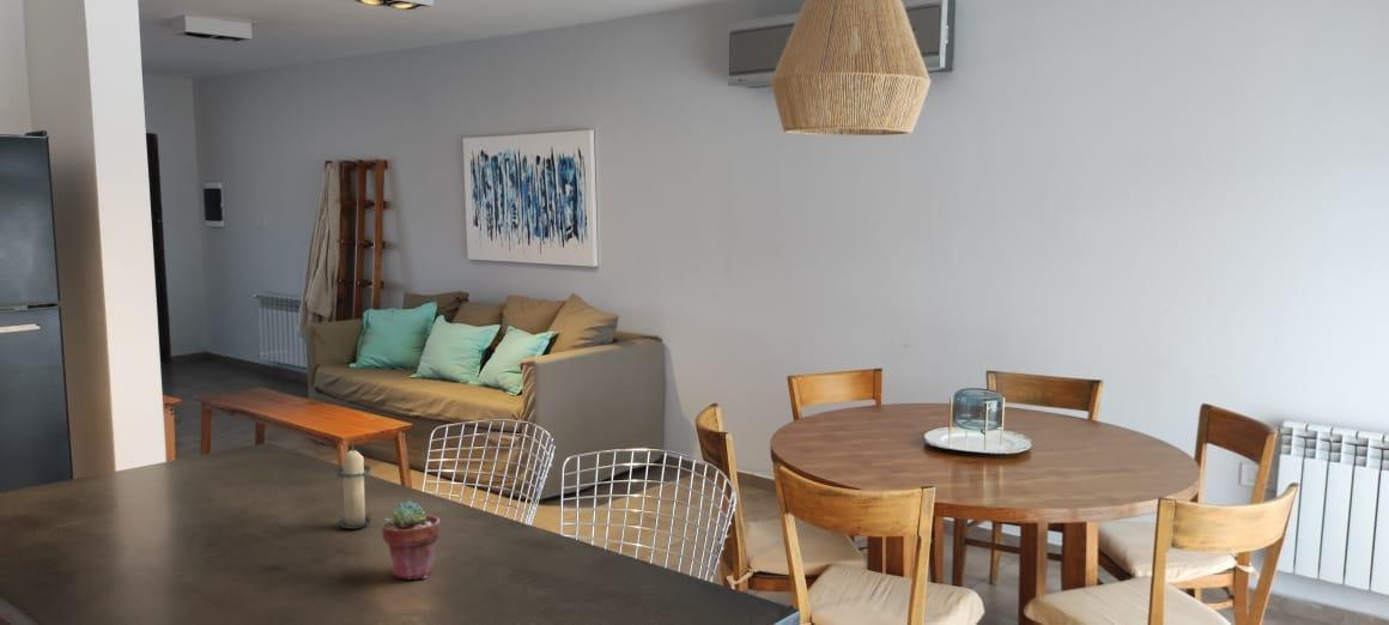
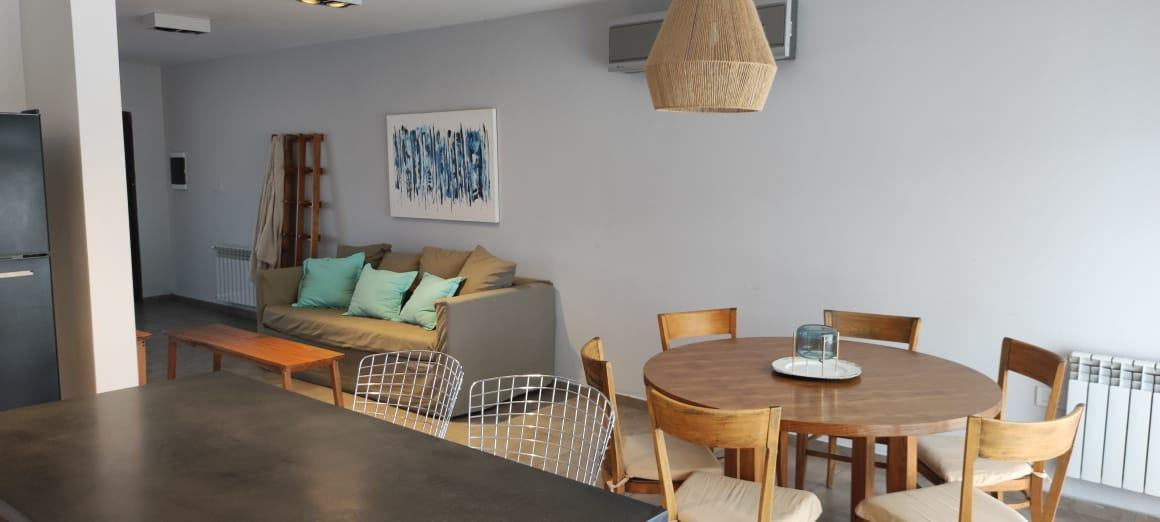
- candle [334,444,372,529]
- potted succulent [381,499,442,581]
